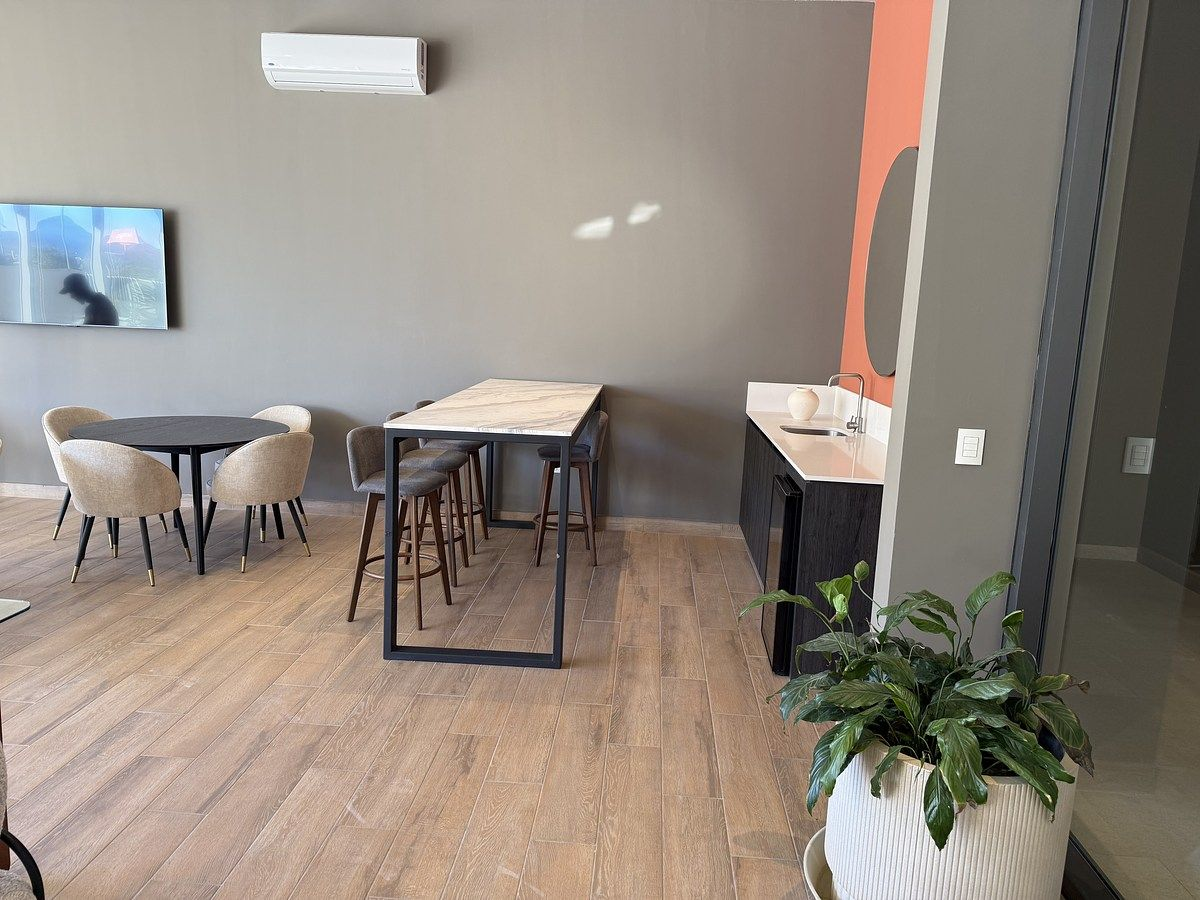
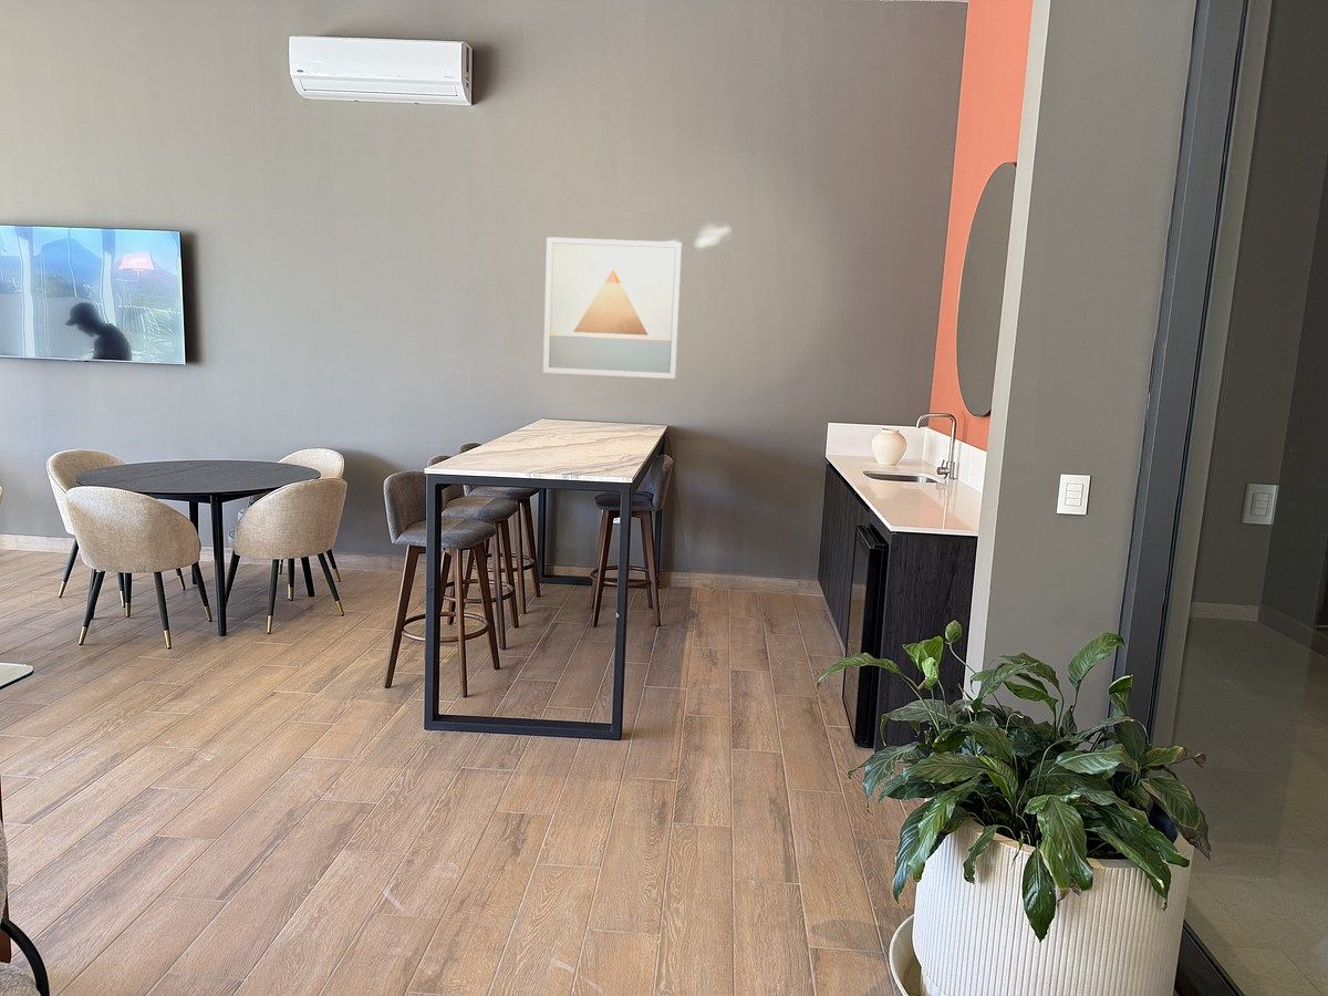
+ wall art [542,236,683,380]
